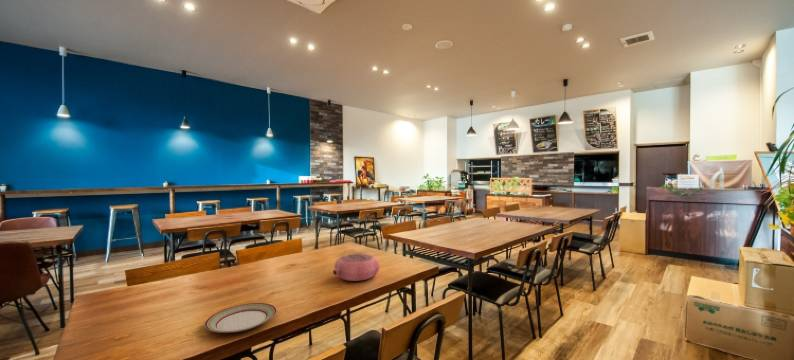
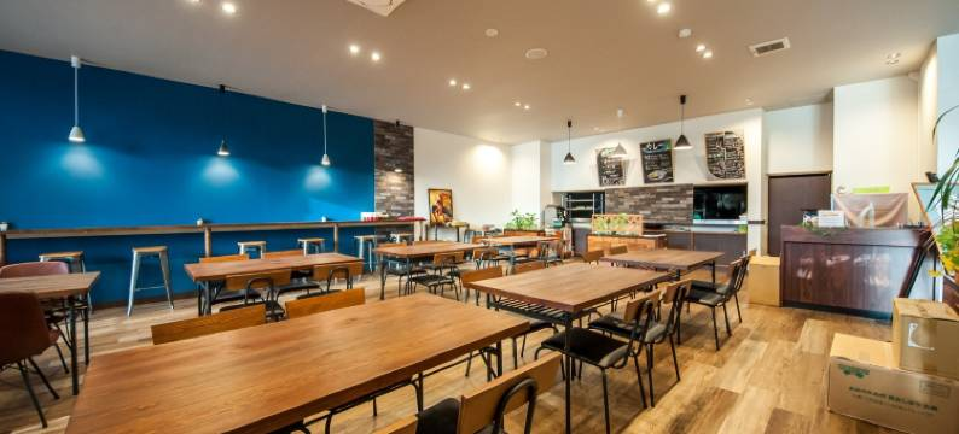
- plate [204,302,278,333]
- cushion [332,252,381,282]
